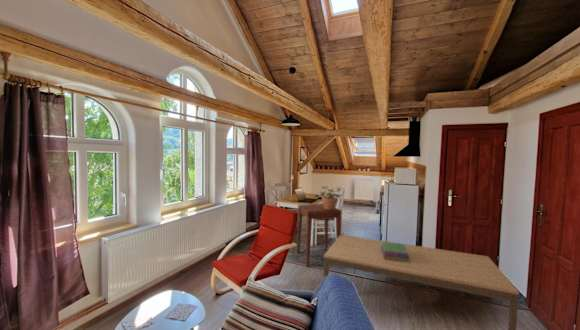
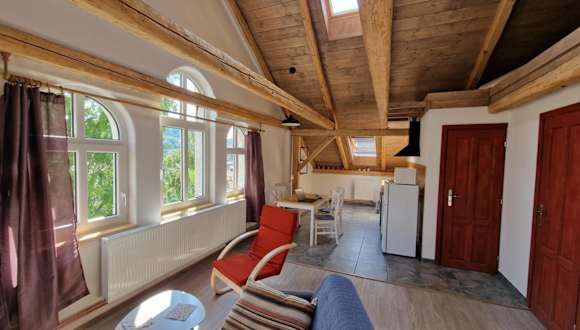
- potted plant [319,185,343,210]
- side table [296,203,343,267]
- stack of books [381,241,410,262]
- coffee table [323,234,520,330]
